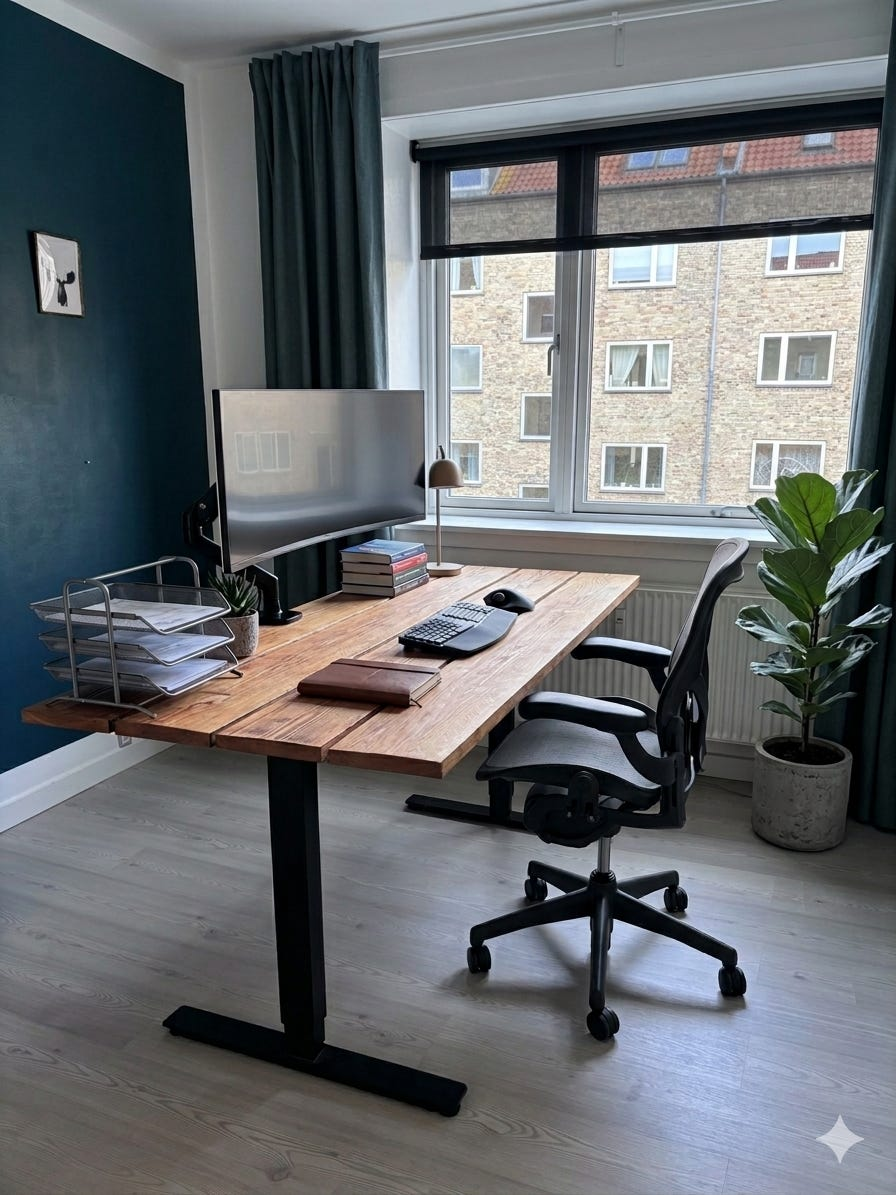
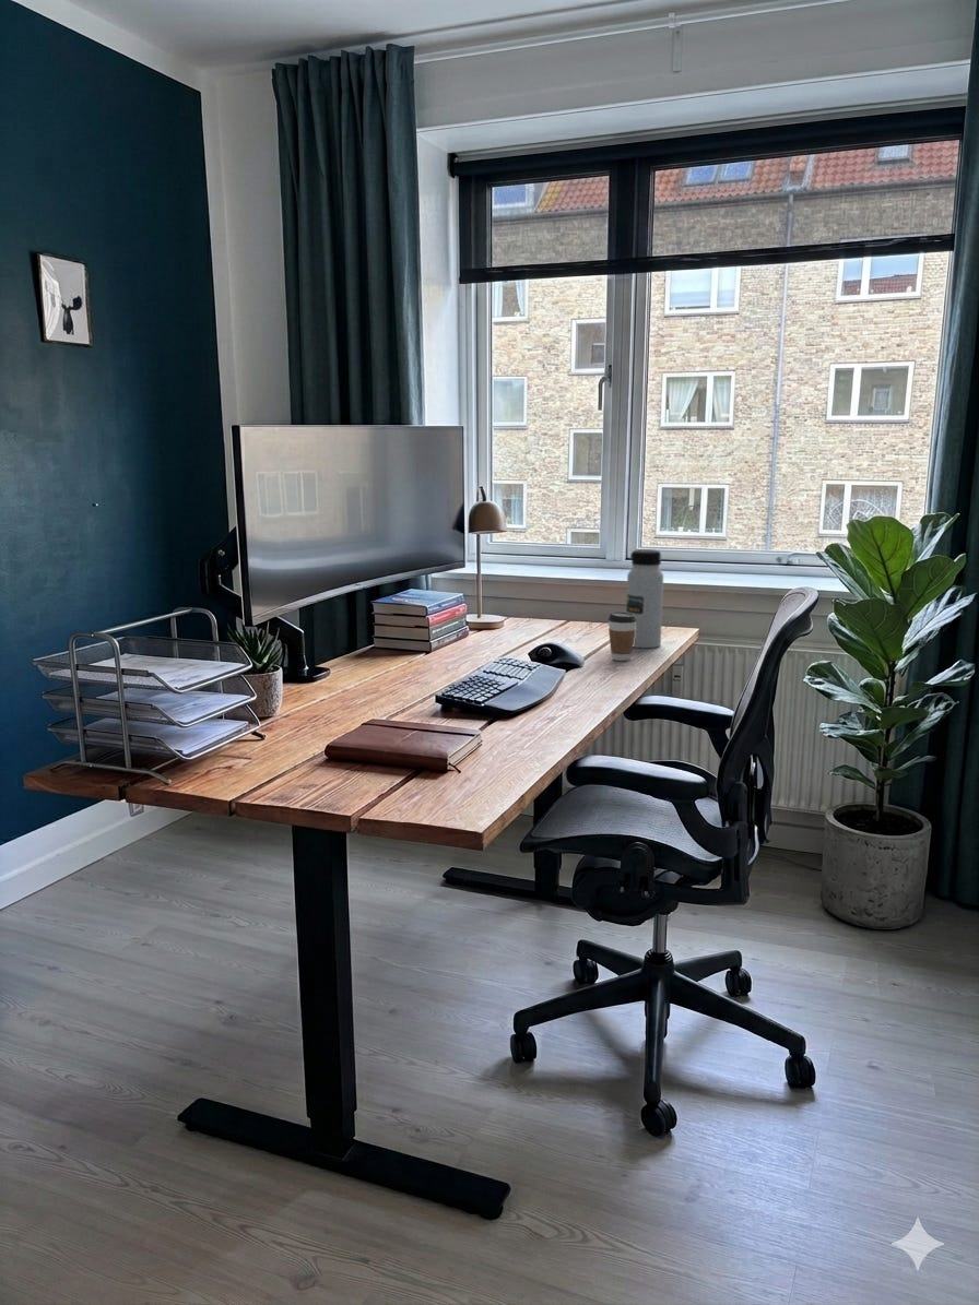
+ water bottle [625,548,664,649]
+ coffee cup [608,610,637,662]
